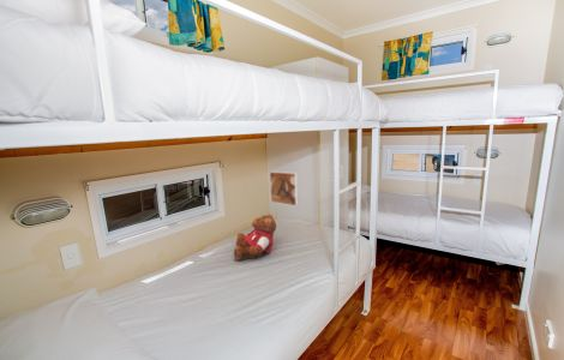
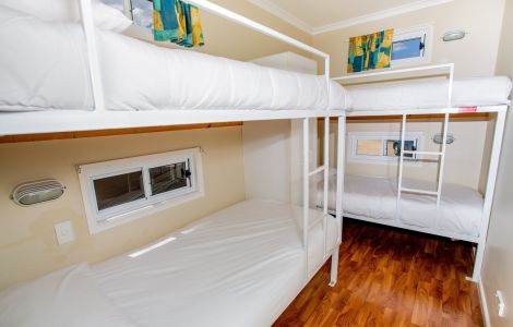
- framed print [269,170,299,208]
- teddy bear [233,212,277,262]
